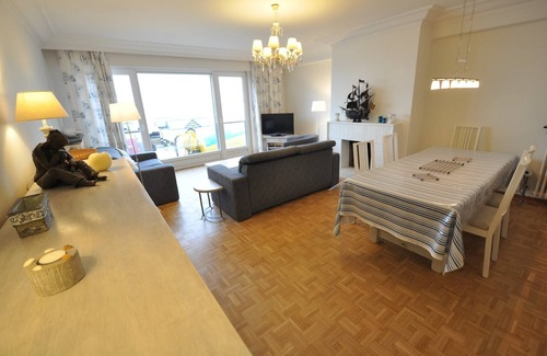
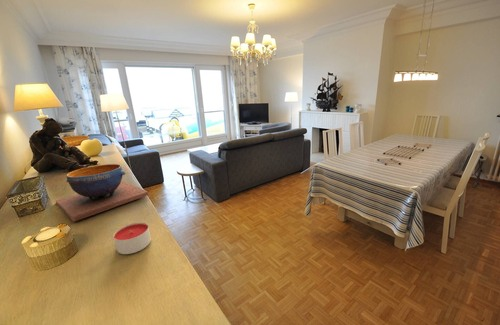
+ decorative bowl [55,163,149,223]
+ candle [113,221,152,255]
